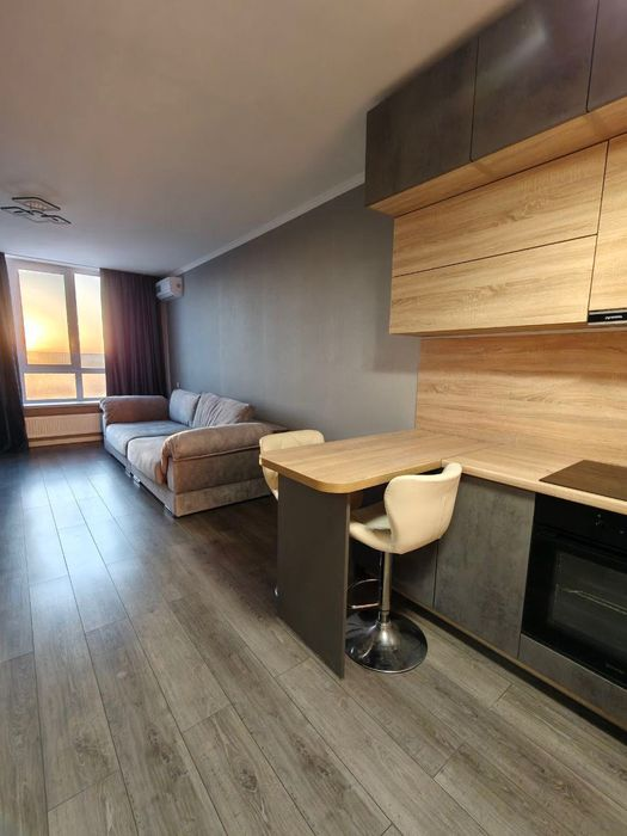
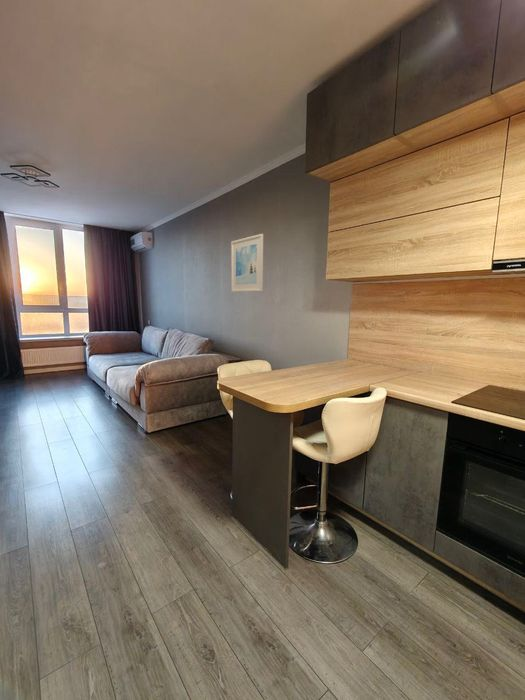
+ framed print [230,233,264,293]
